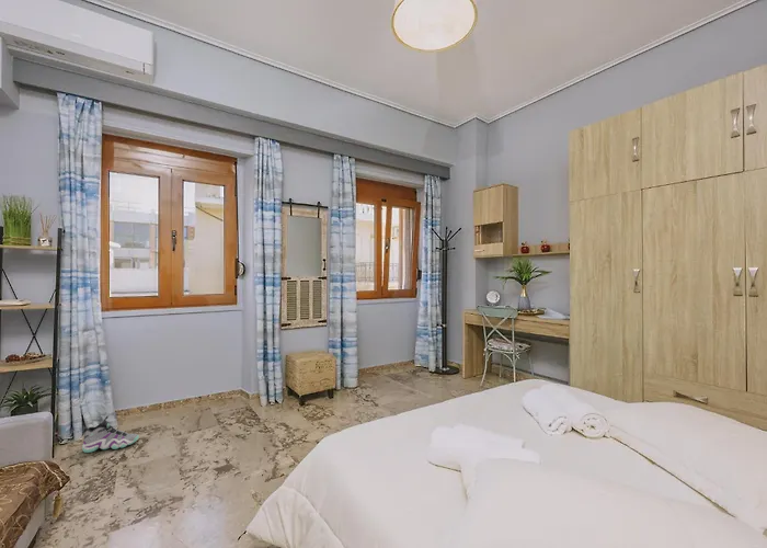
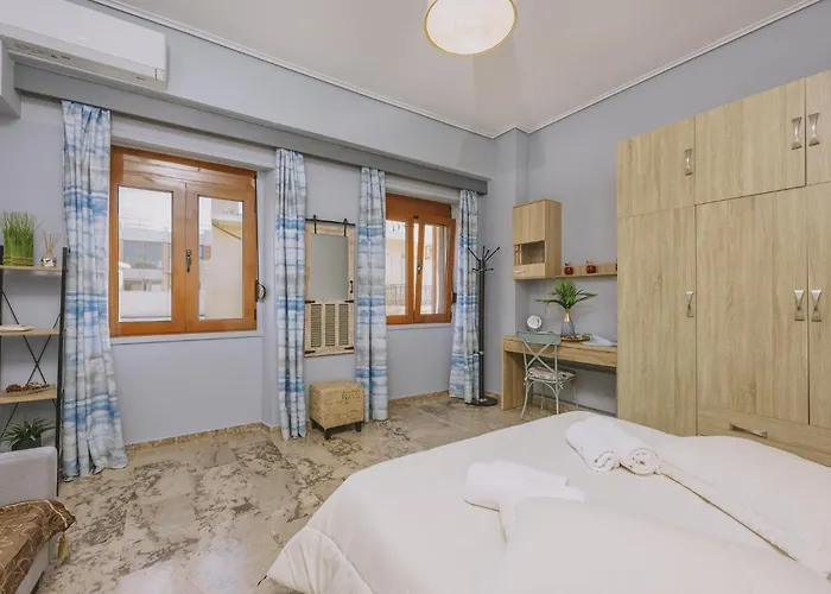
- sneaker [81,414,140,454]
